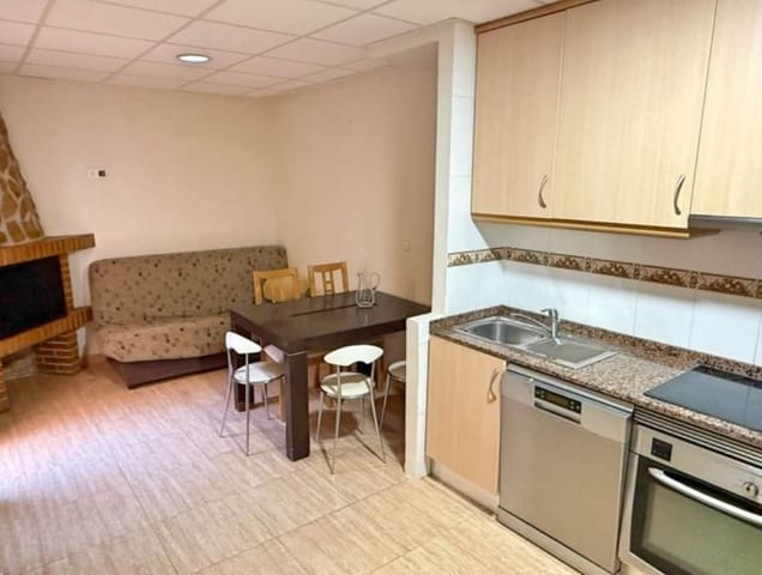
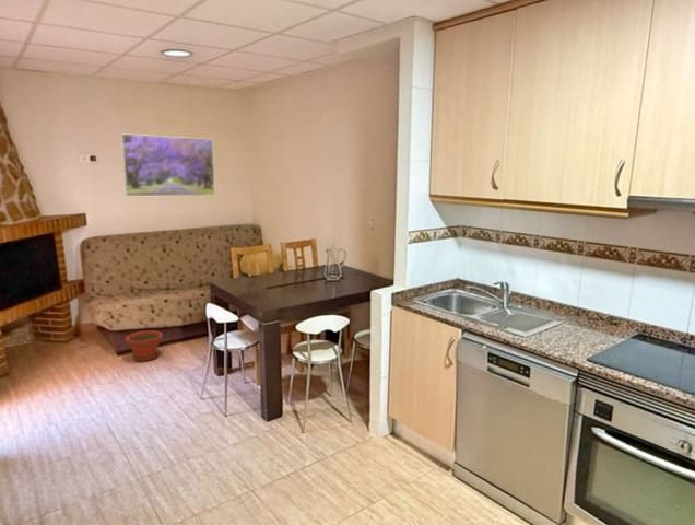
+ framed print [120,132,216,198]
+ plant pot [125,329,164,362]
